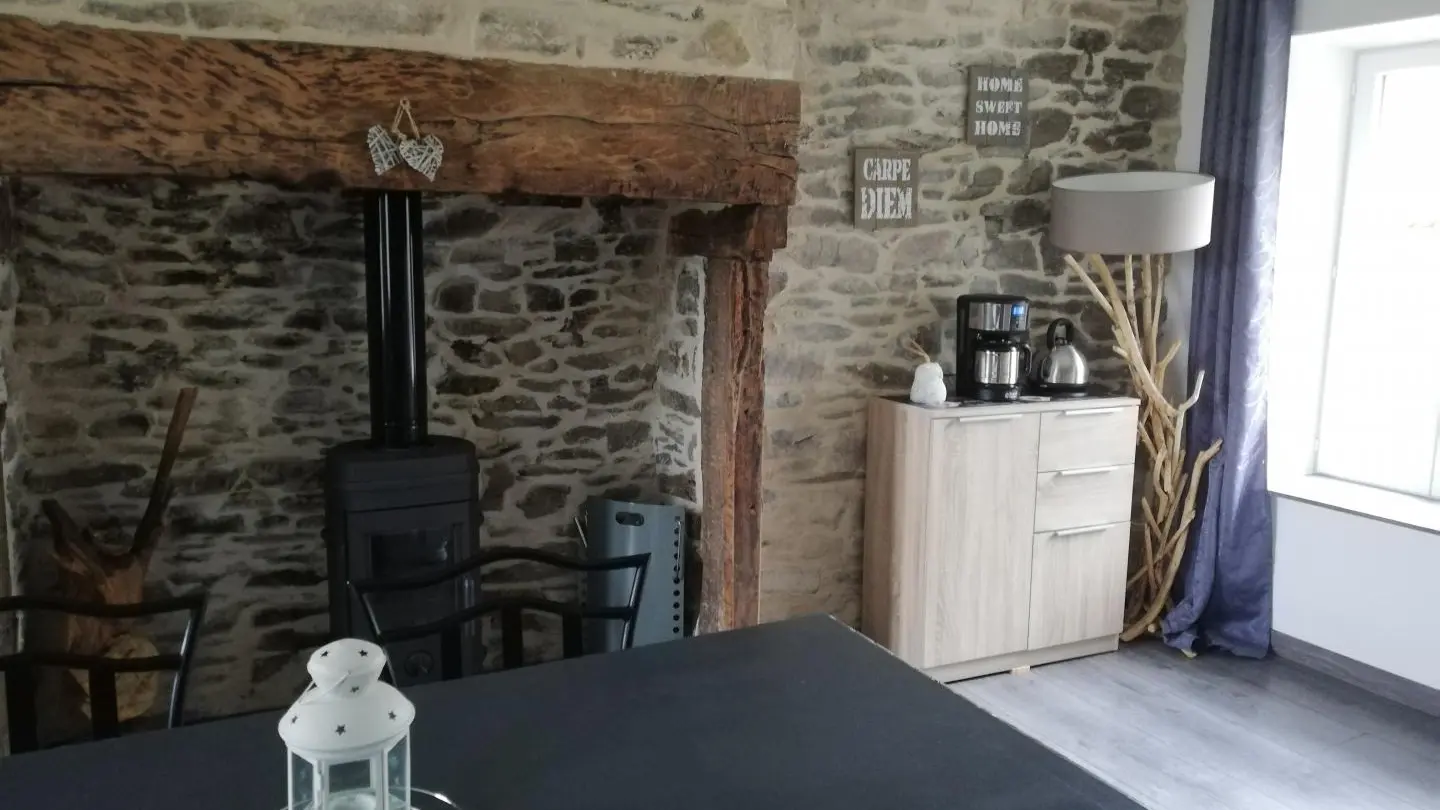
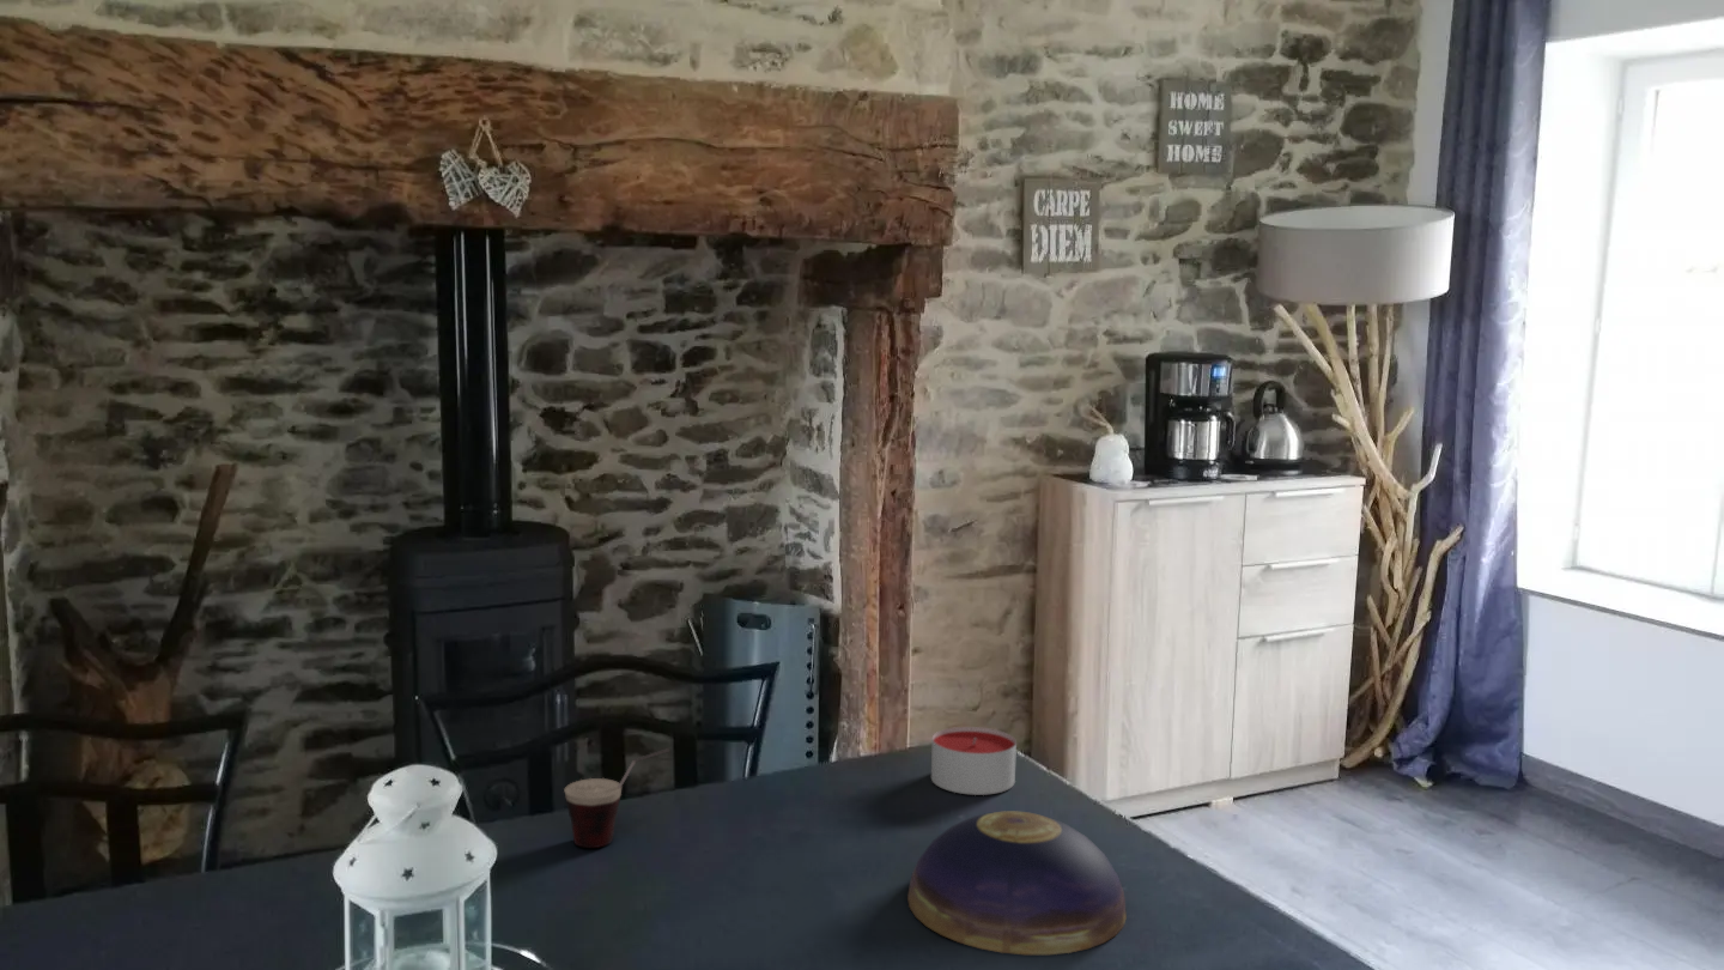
+ decorative bowl [906,810,1128,956]
+ cup [563,747,670,849]
+ candle [930,726,1018,796]
